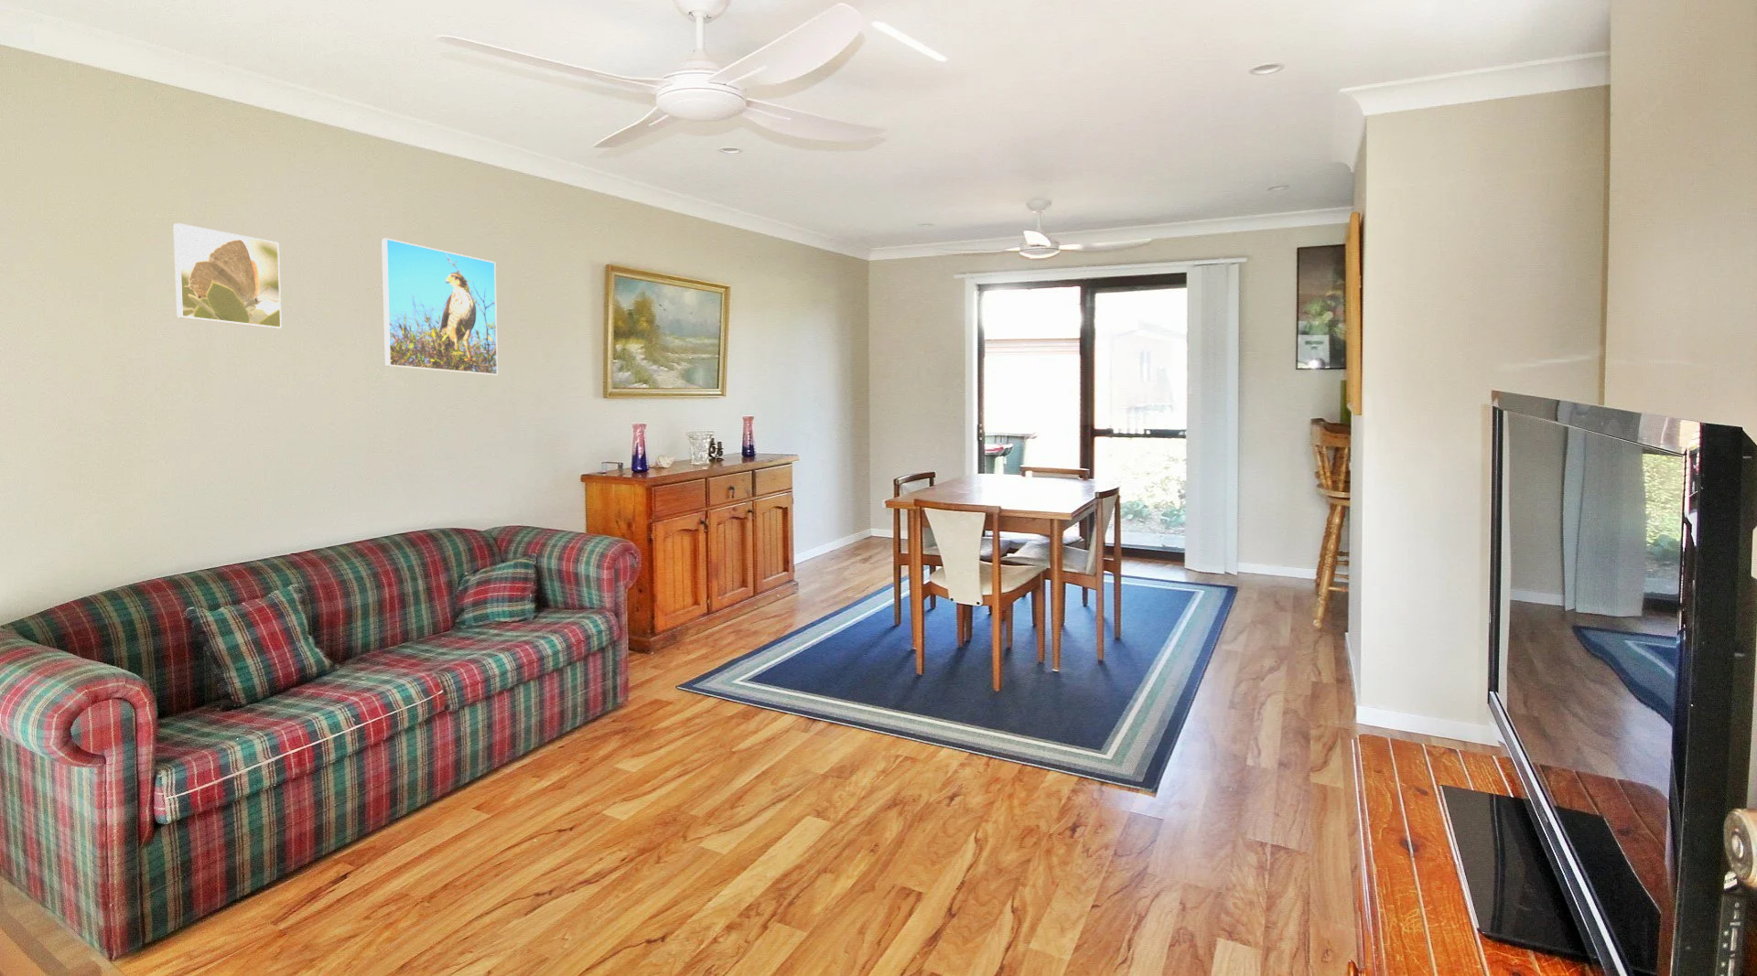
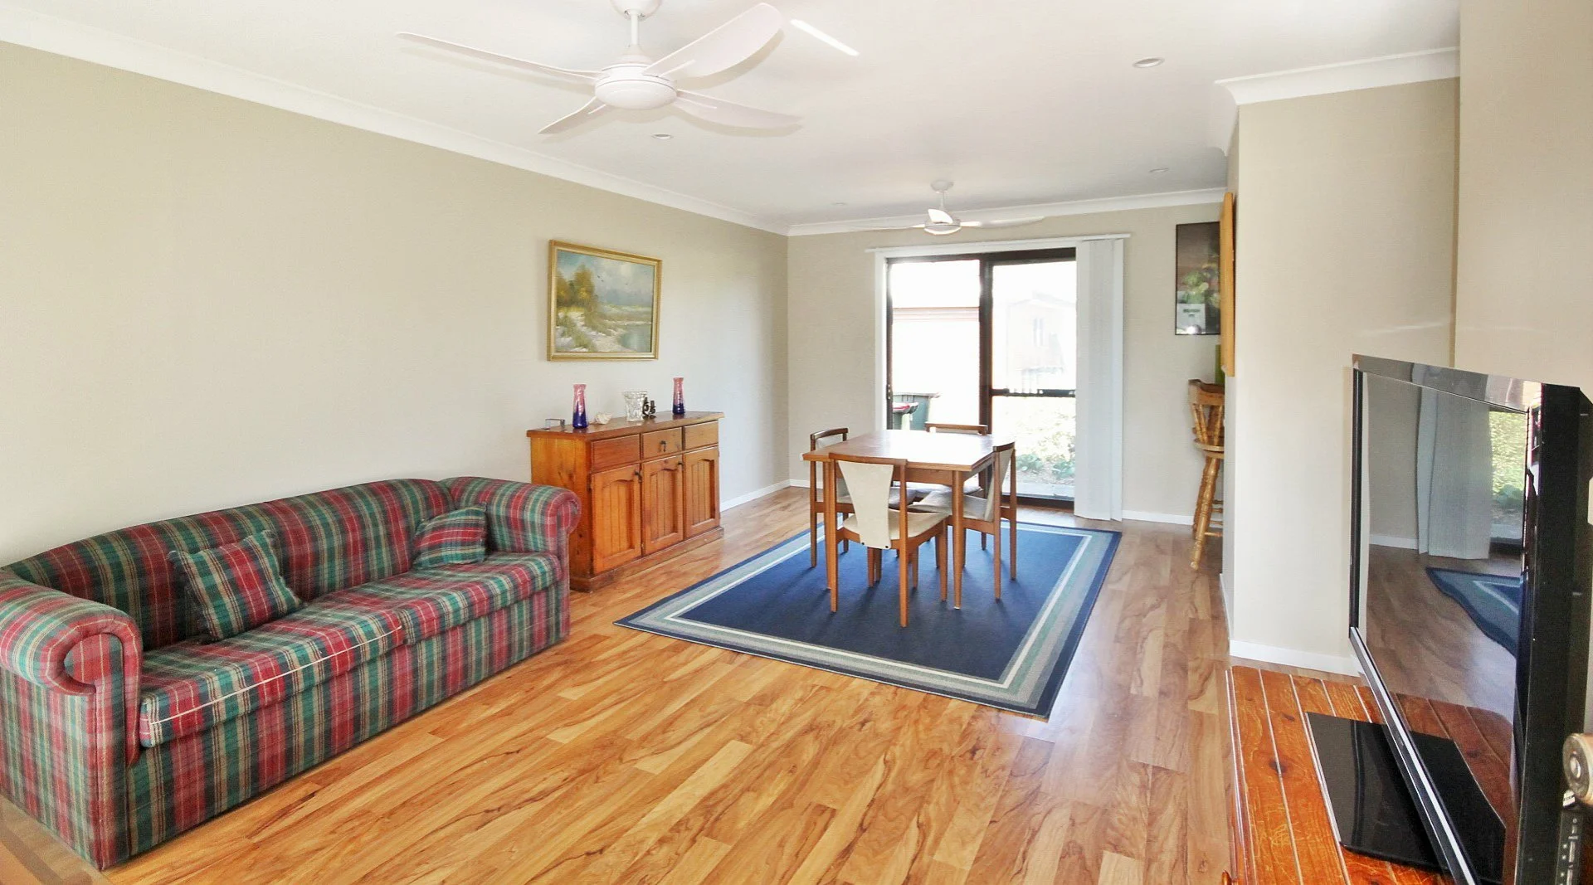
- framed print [381,237,499,376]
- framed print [172,222,282,331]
